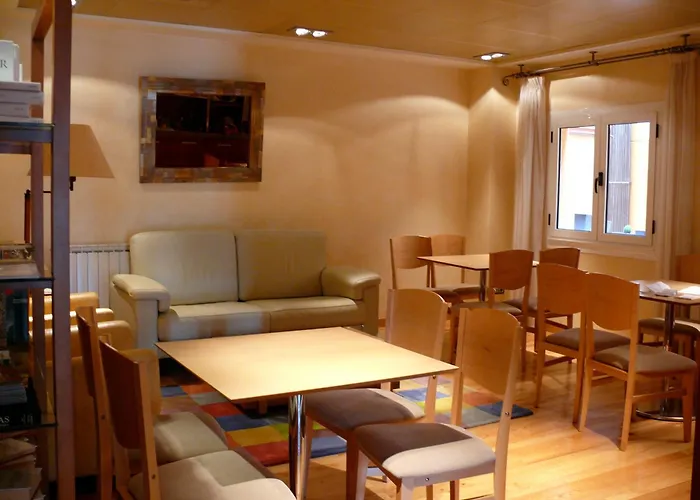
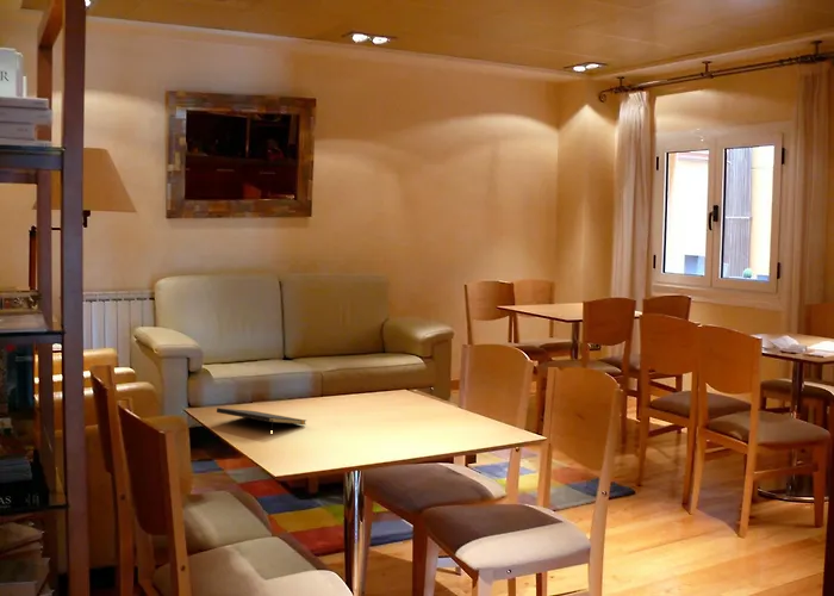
+ notepad [216,406,307,429]
